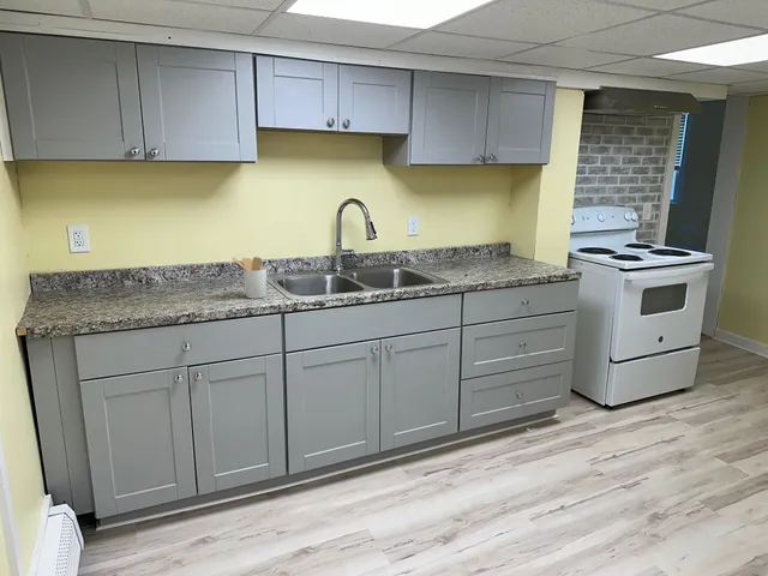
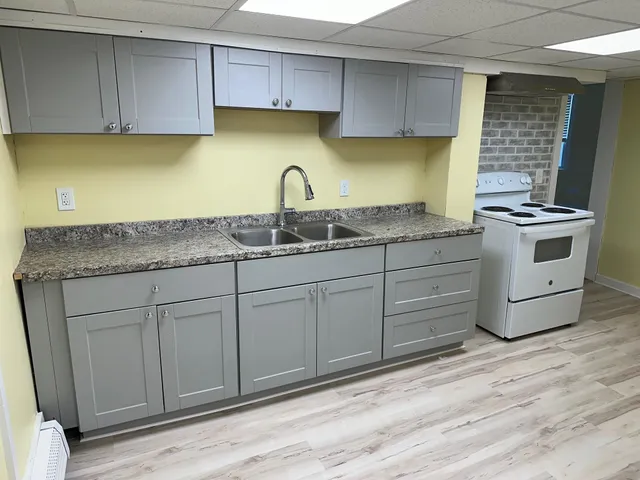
- utensil holder [232,256,268,300]
